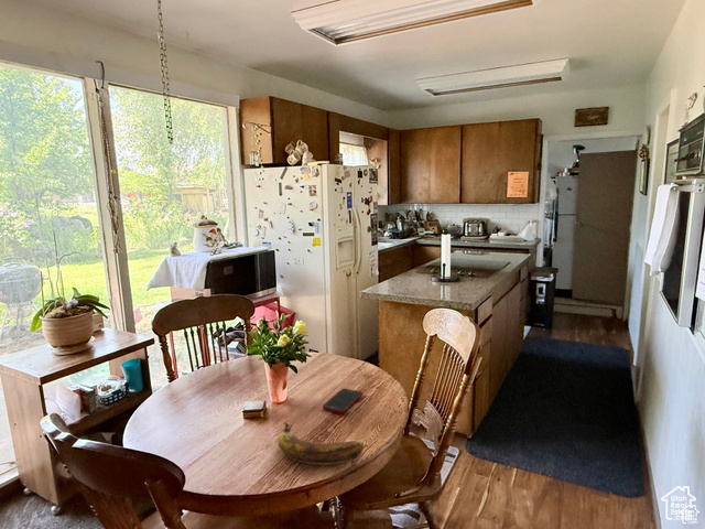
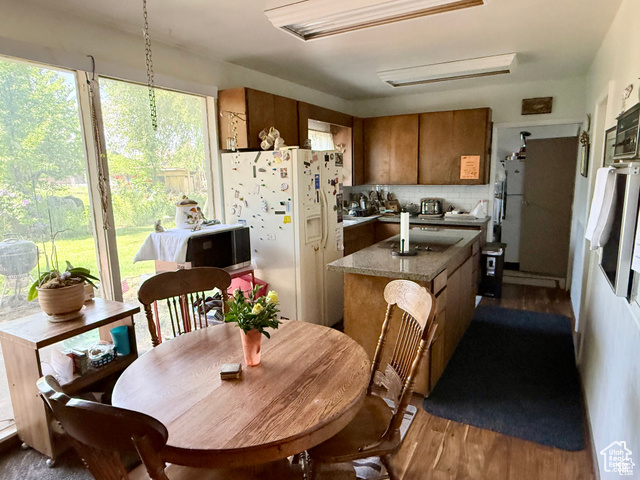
- banana [278,420,365,466]
- cell phone [322,388,364,414]
